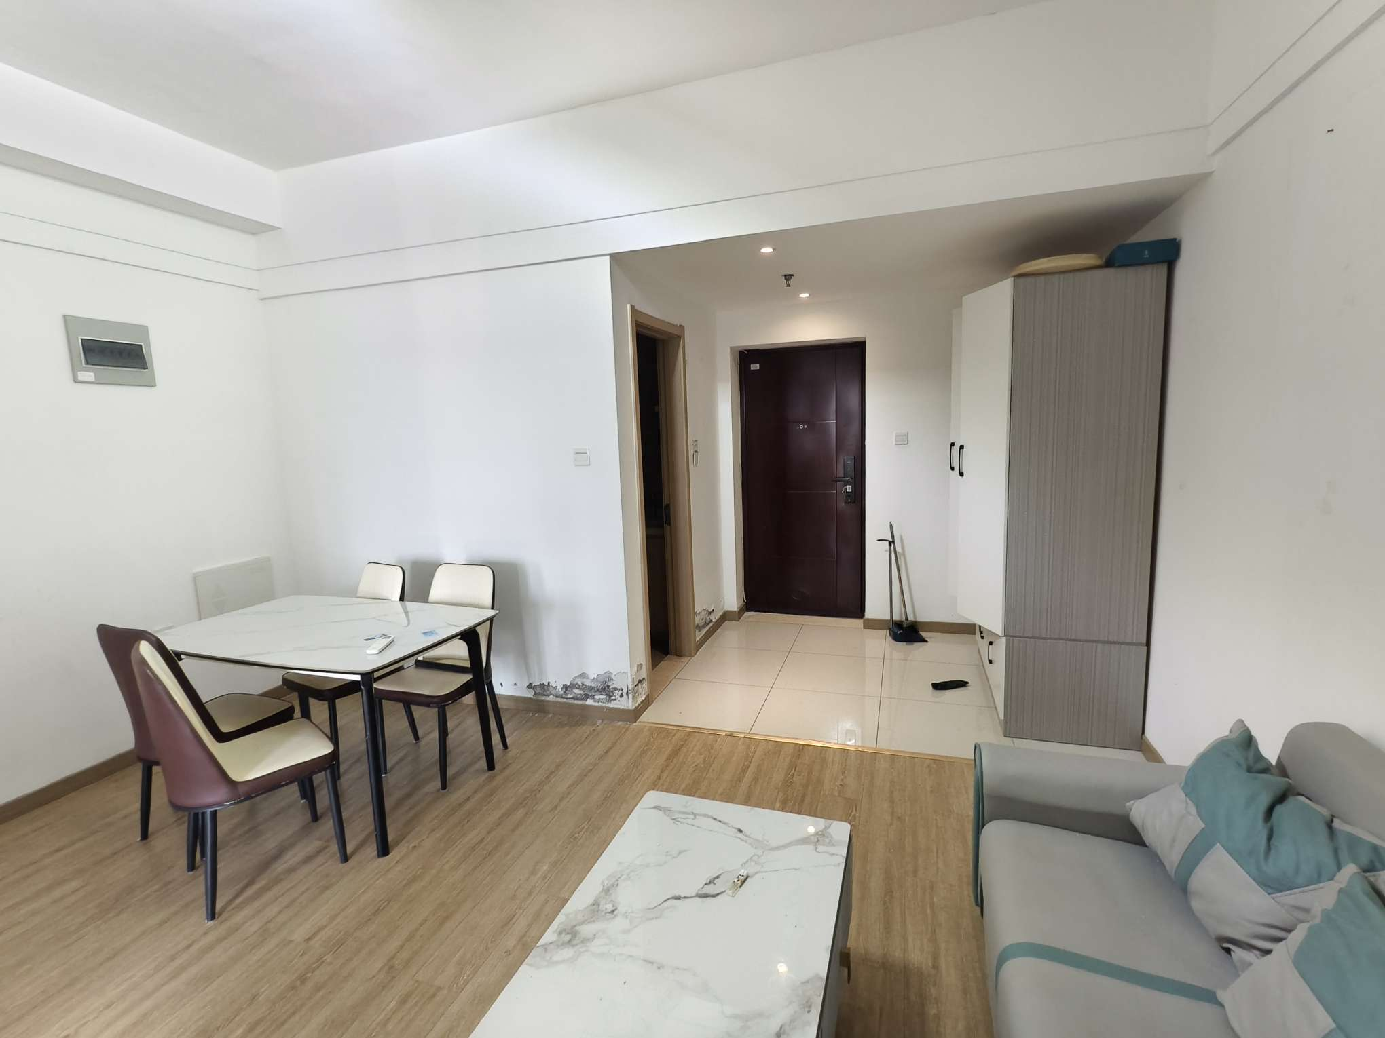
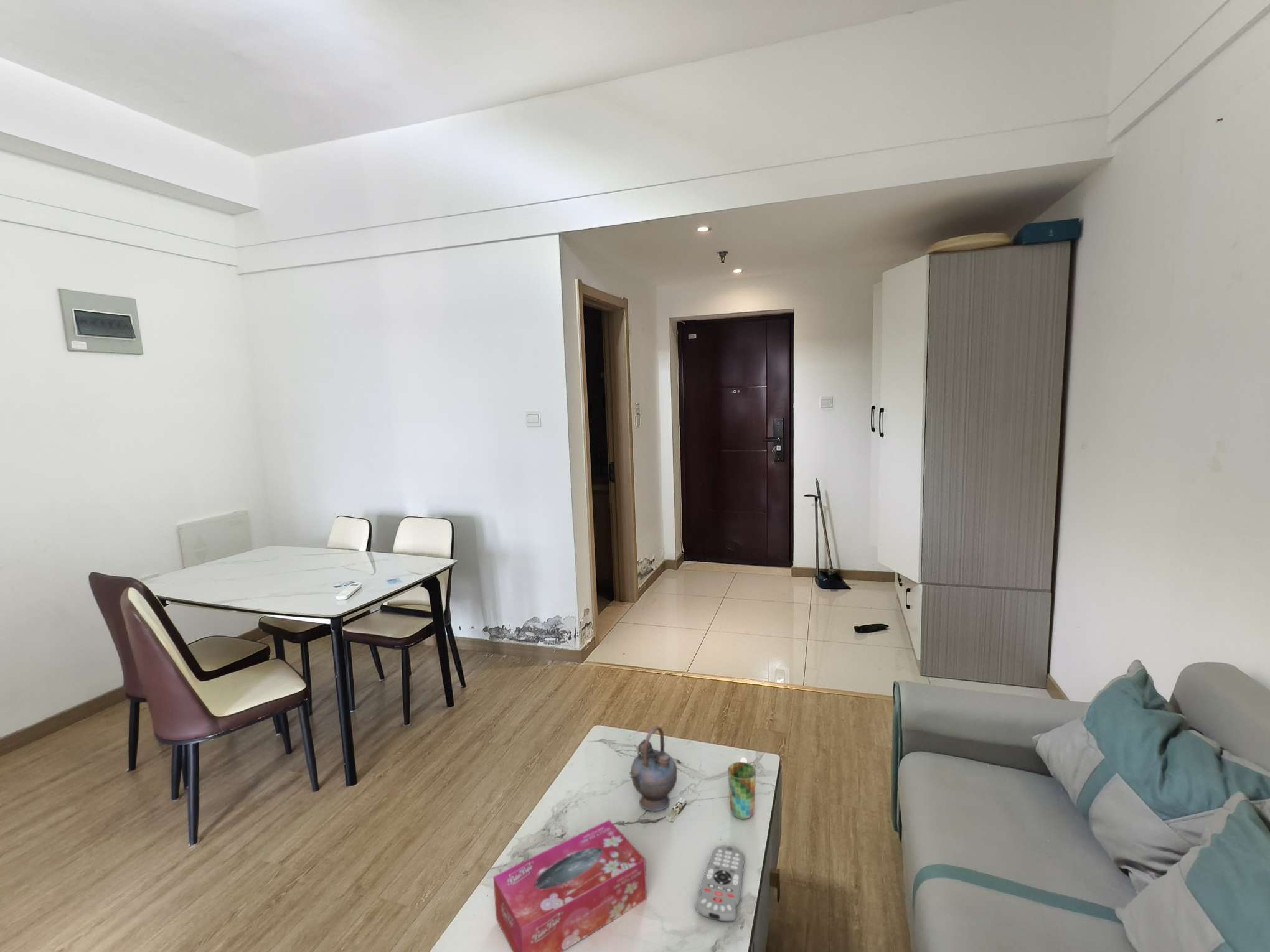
+ tissue box [492,819,647,952]
+ remote control [695,845,745,922]
+ cup [727,762,756,820]
+ teapot [629,726,678,812]
